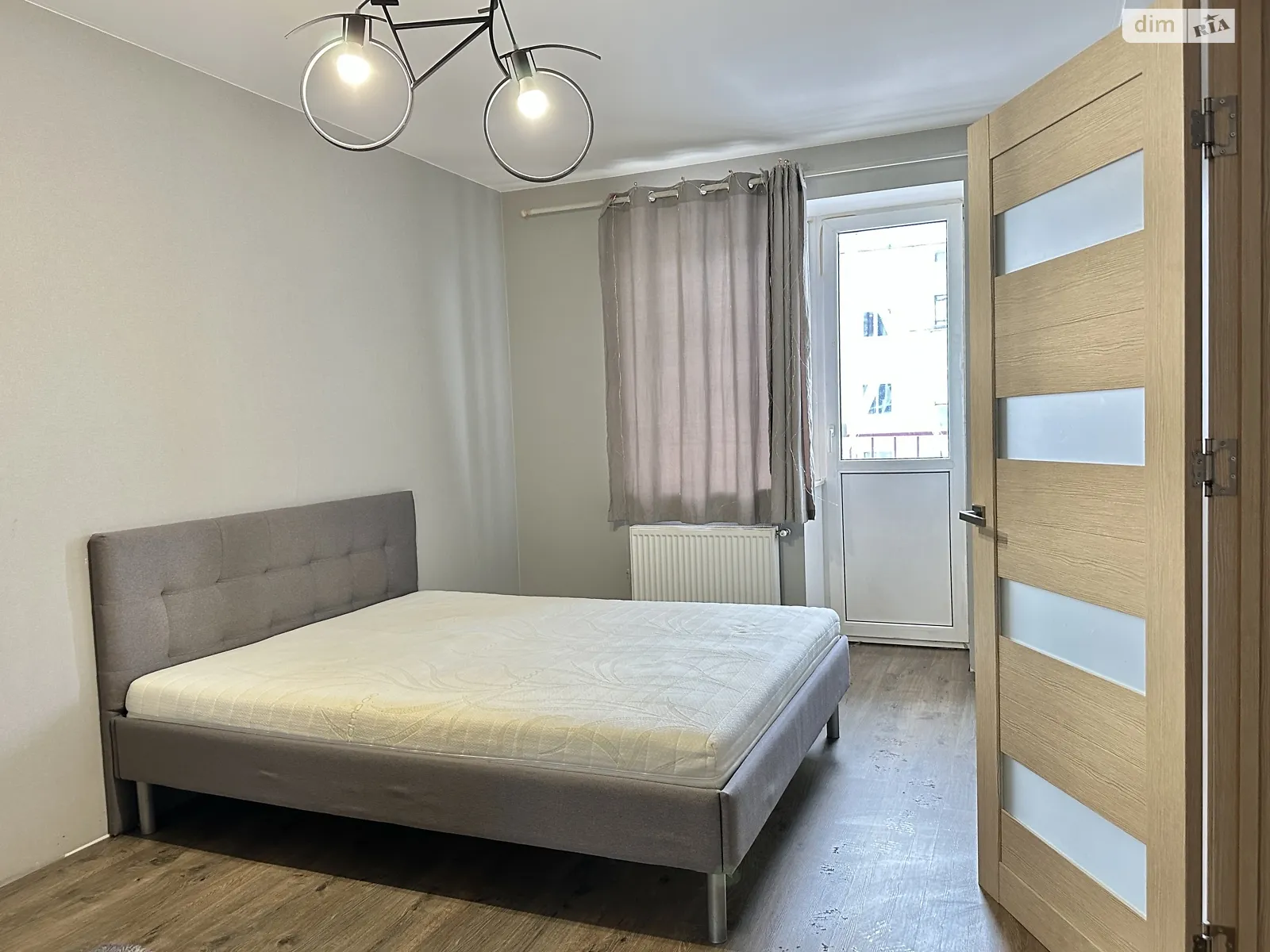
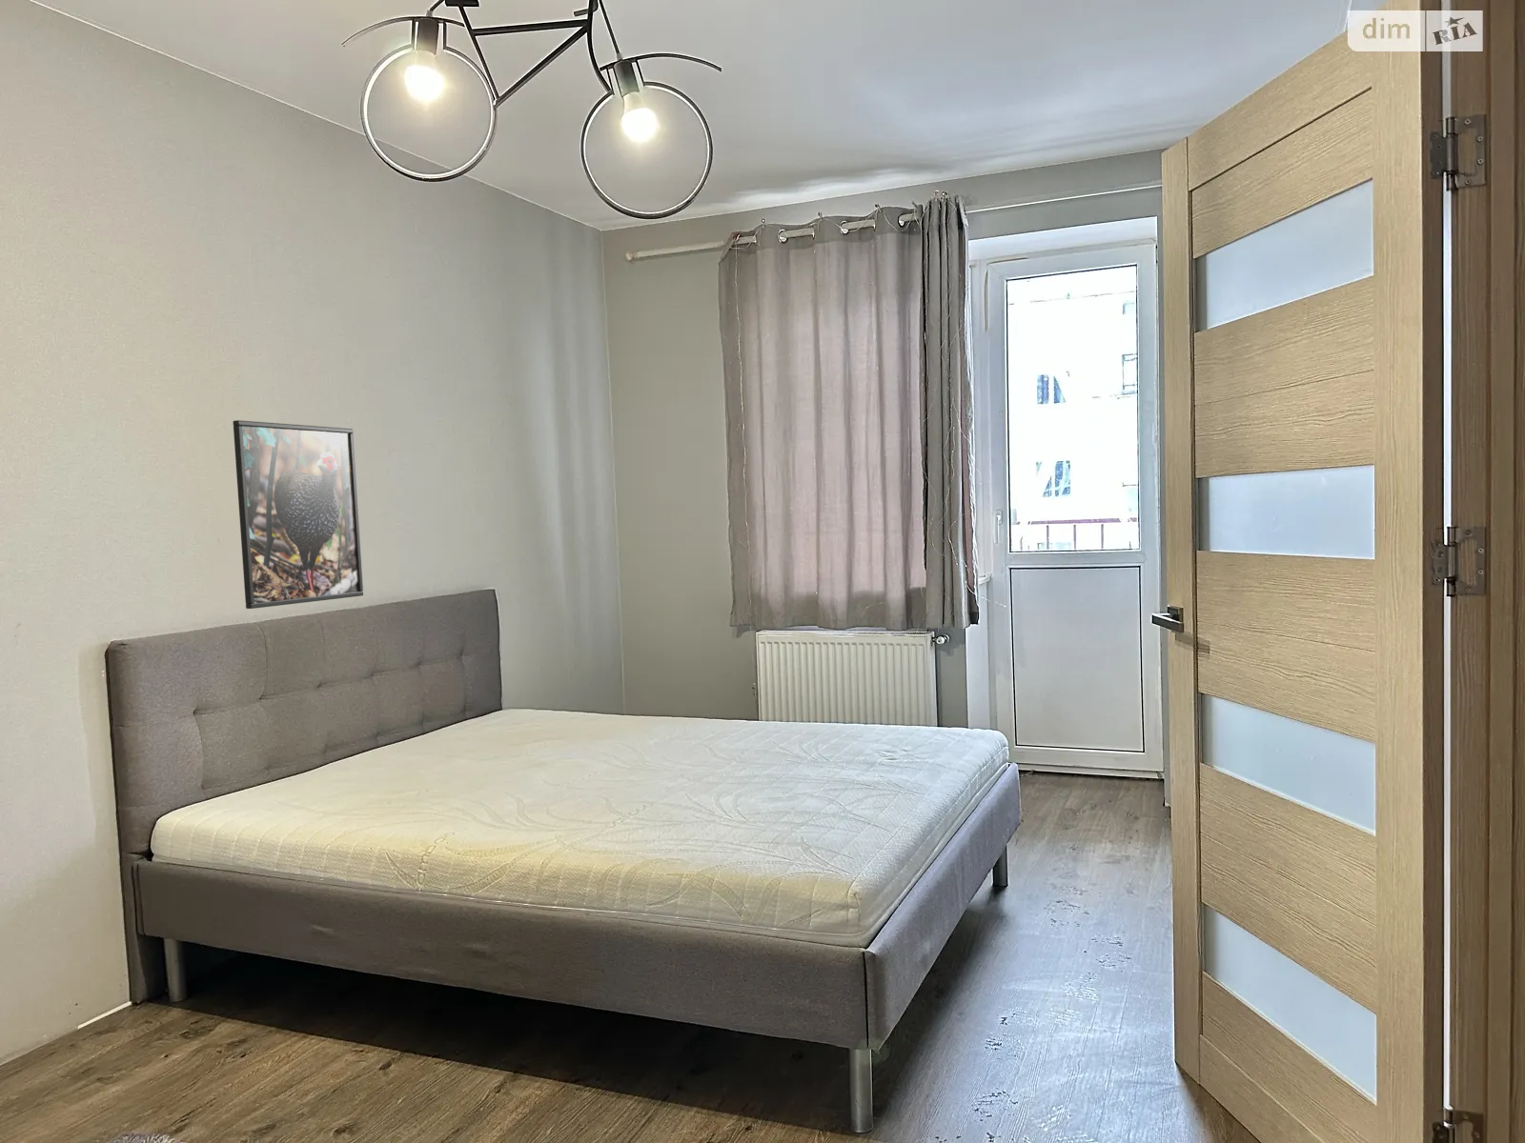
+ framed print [232,419,364,610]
